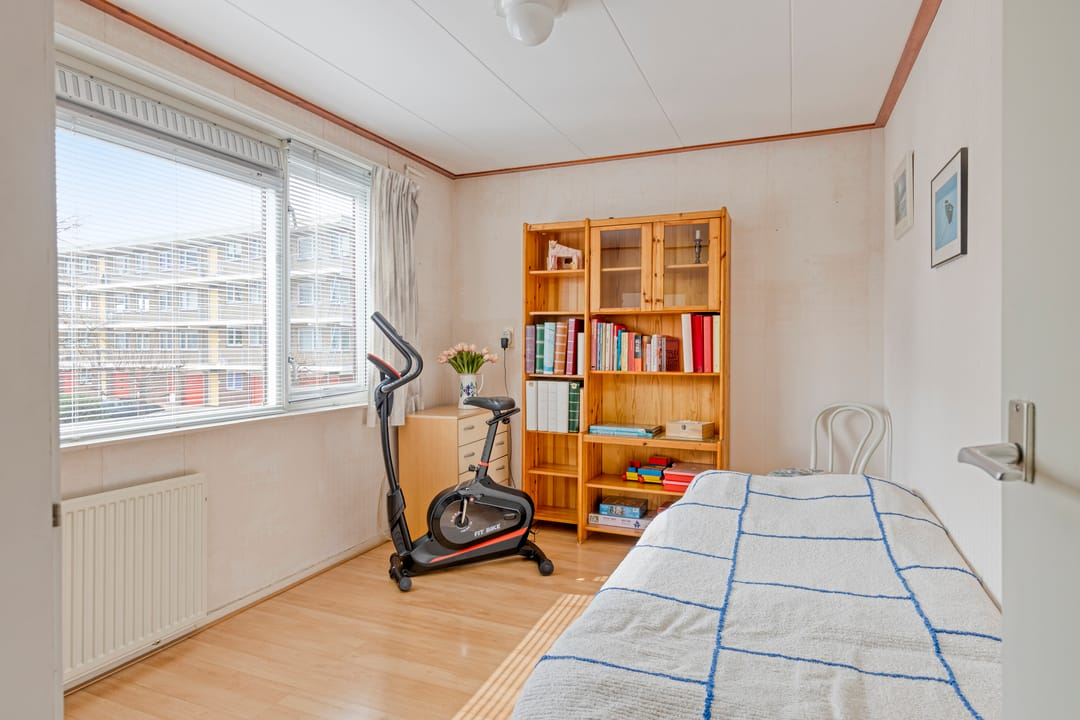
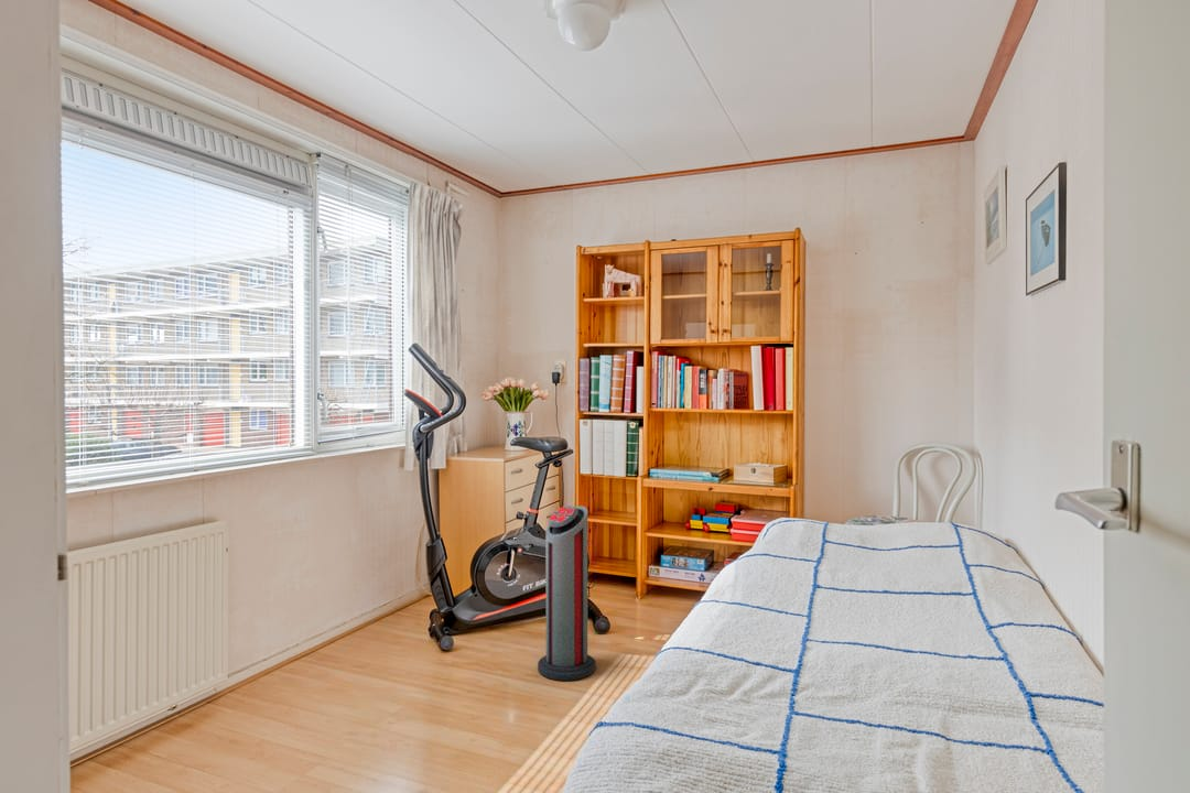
+ air purifier [537,504,597,682]
